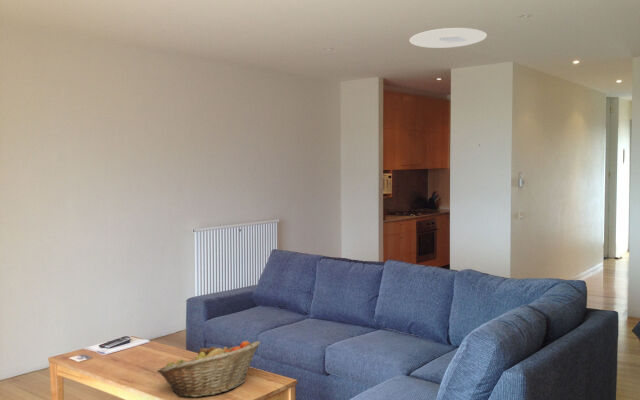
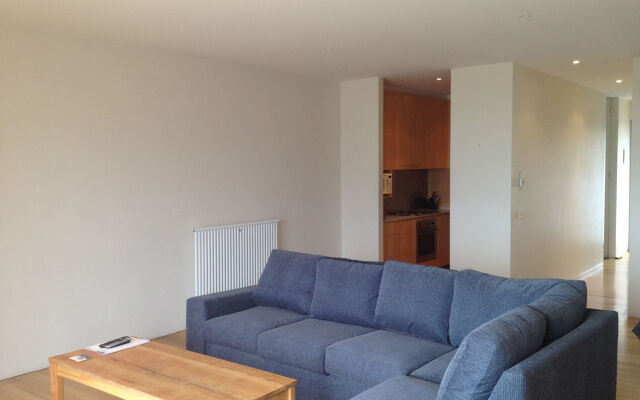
- ceiling light [409,27,488,49]
- fruit basket [156,340,261,398]
